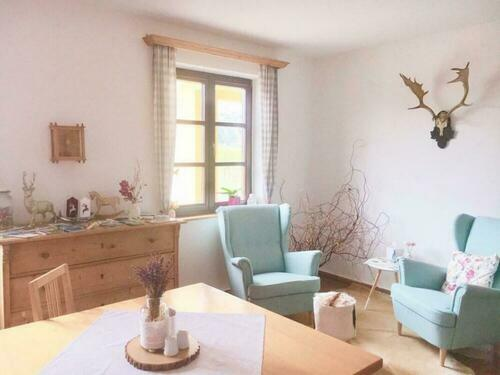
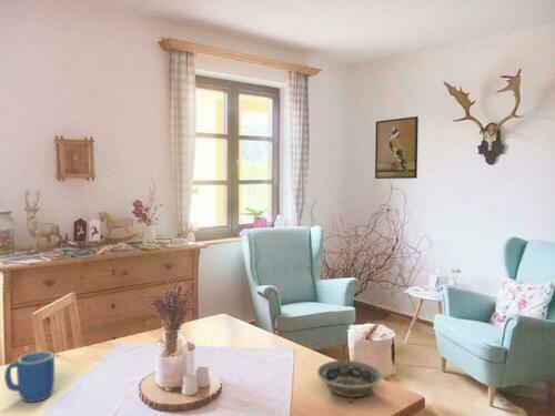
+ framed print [374,115,420,180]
+ mug [3,351,56,404]
+ bowl [316,359,383,403]
